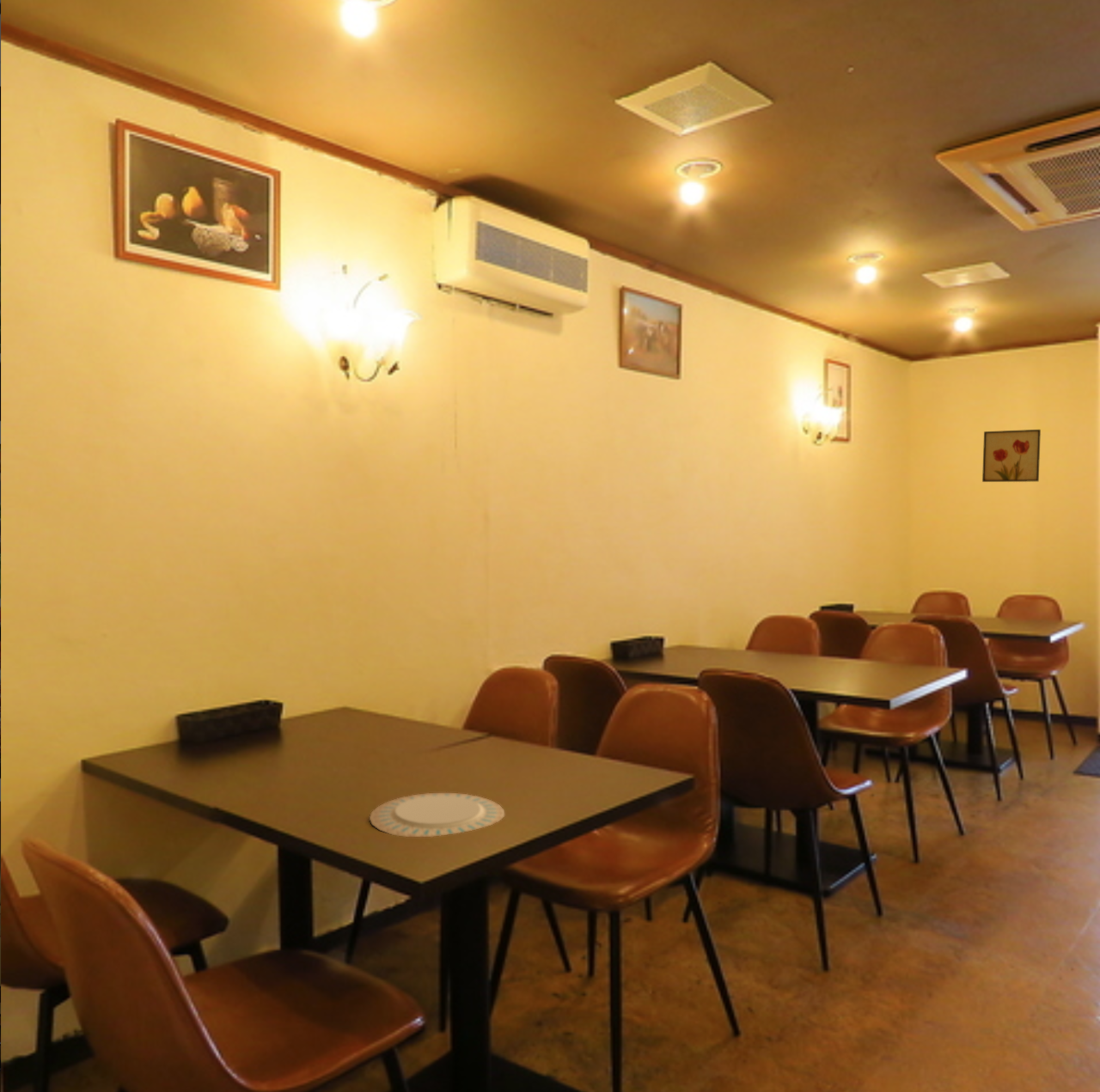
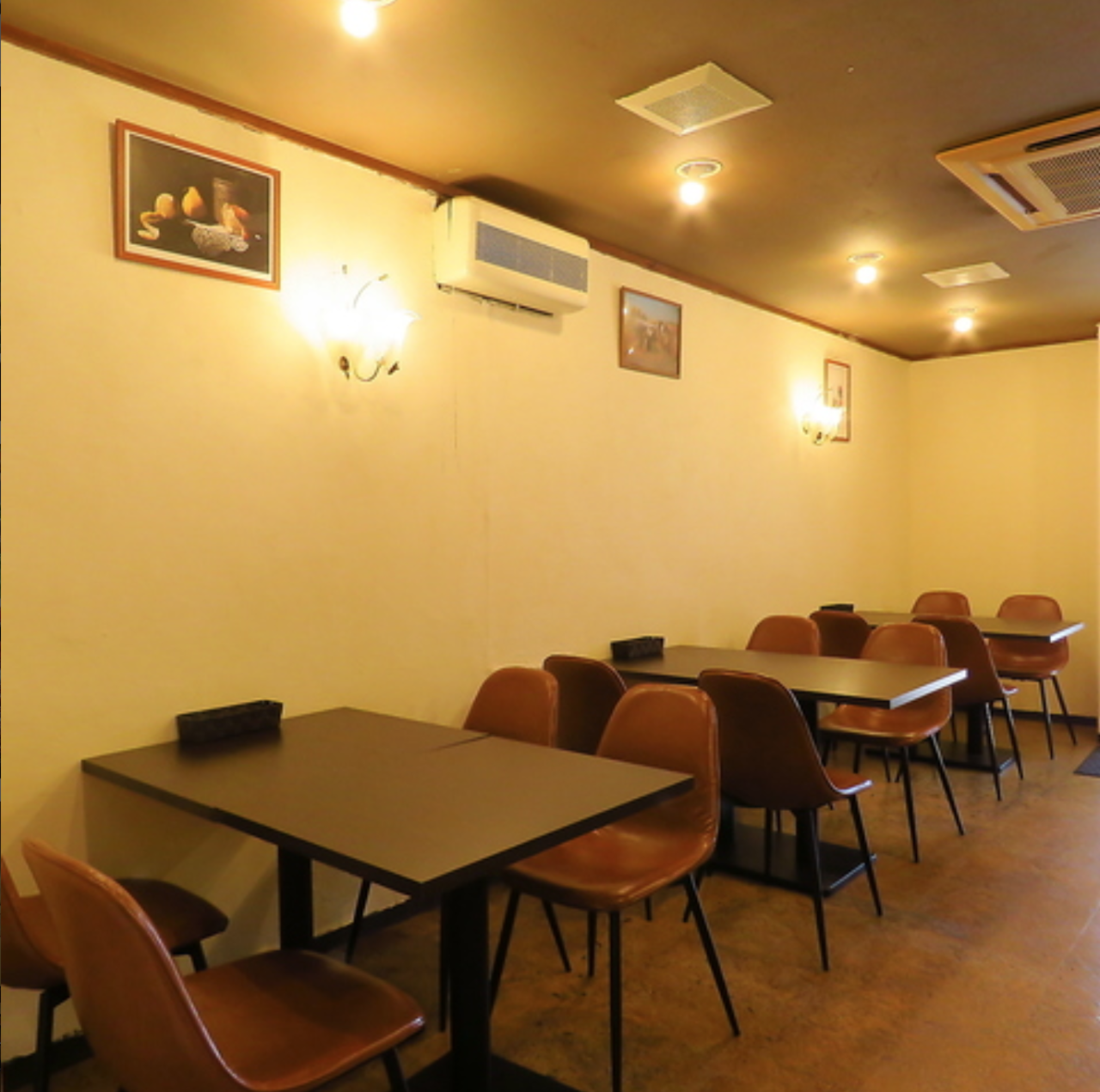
- wall art [981,429,1042,483]
- chinaware [369,792,505,838]
